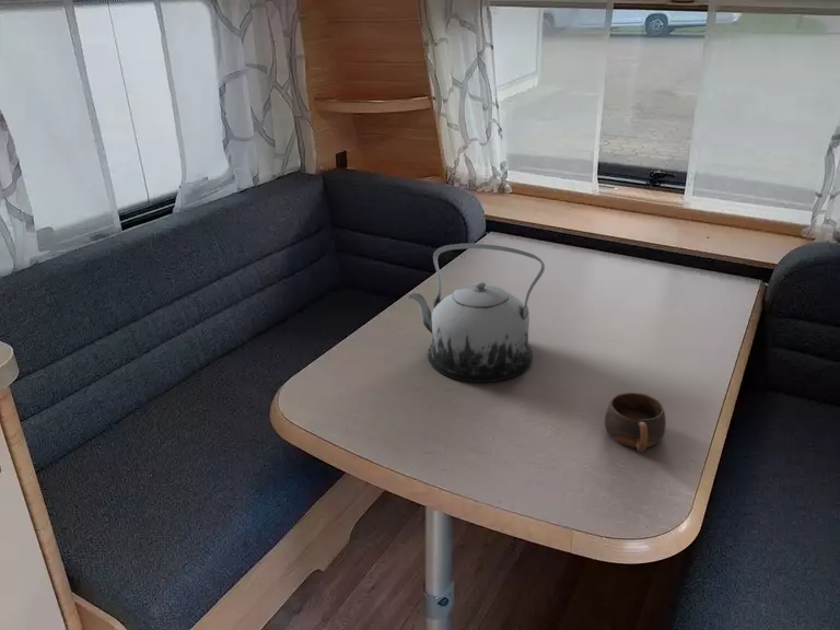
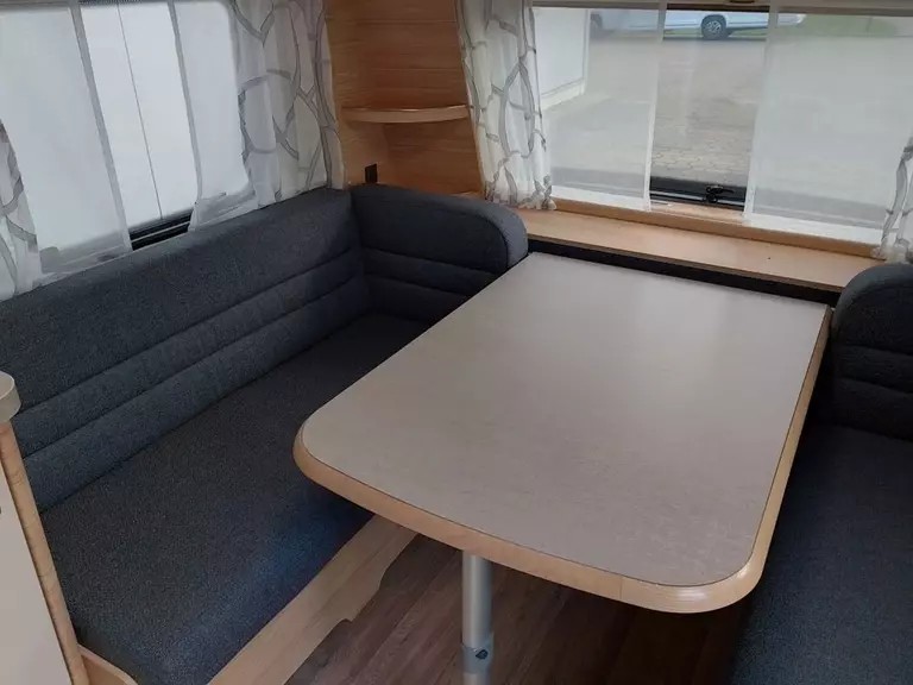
- teapot [407,243,546,383]
- cup [604,392,667,453]
